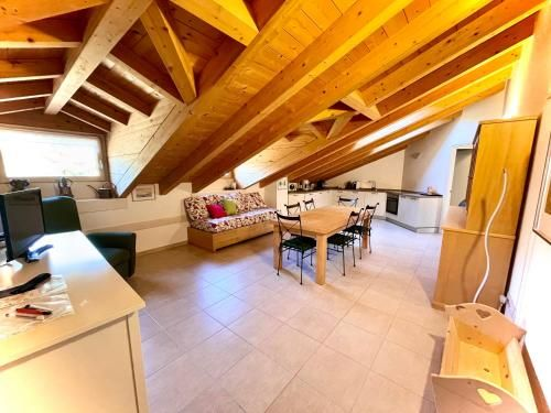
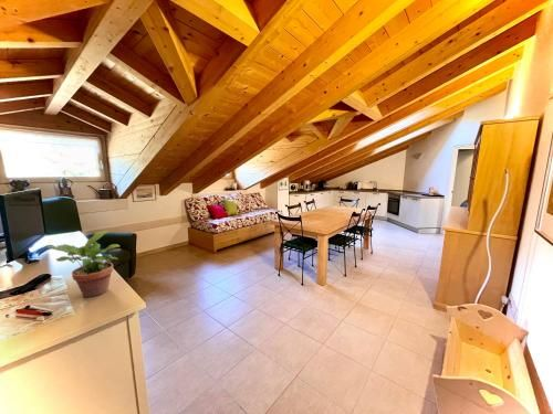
+ potted plant [42,230,123,298]
